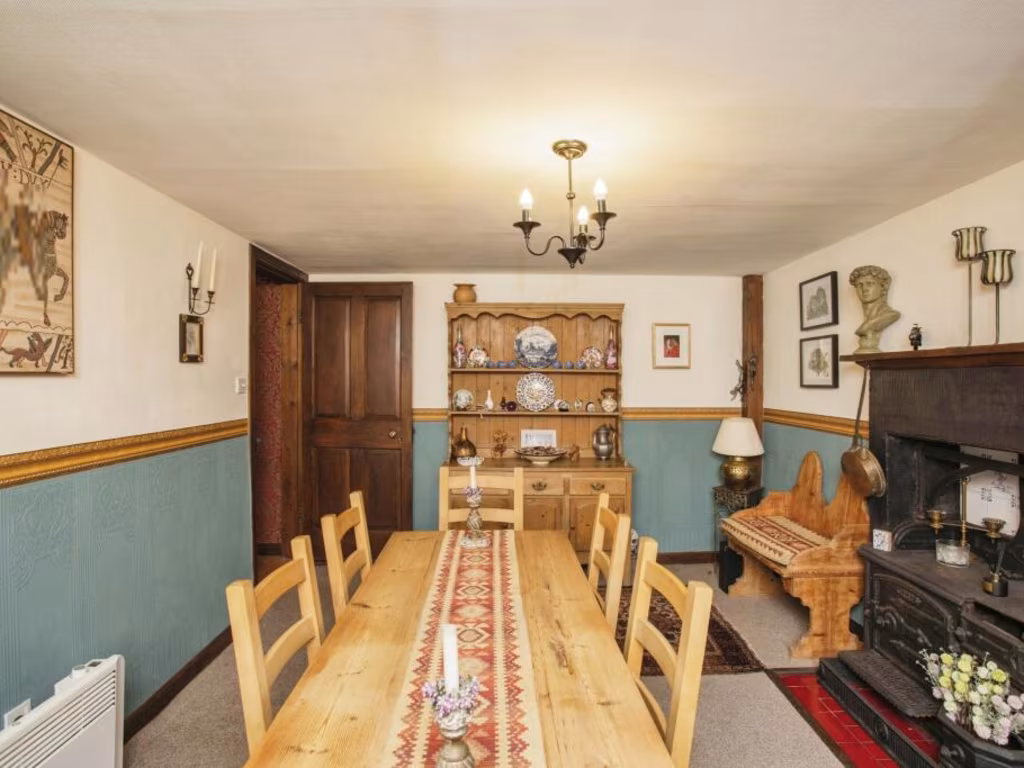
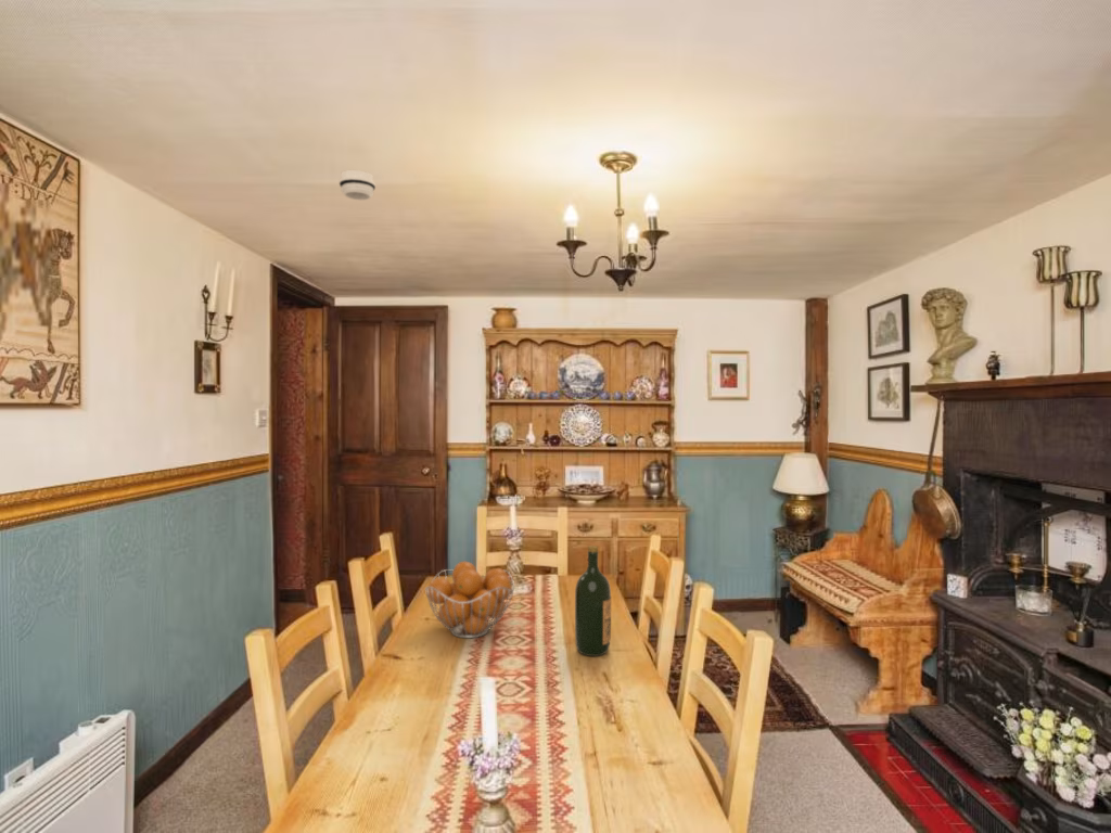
+ fruit basket [424,561,515,639]
+ smoke detector [339,169,376,201]
+ wine bottle [574,544,612,657]
